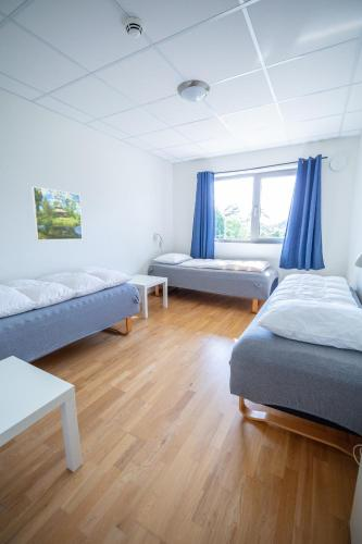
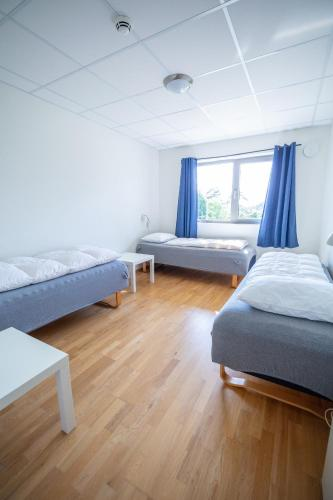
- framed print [30,185,84,242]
